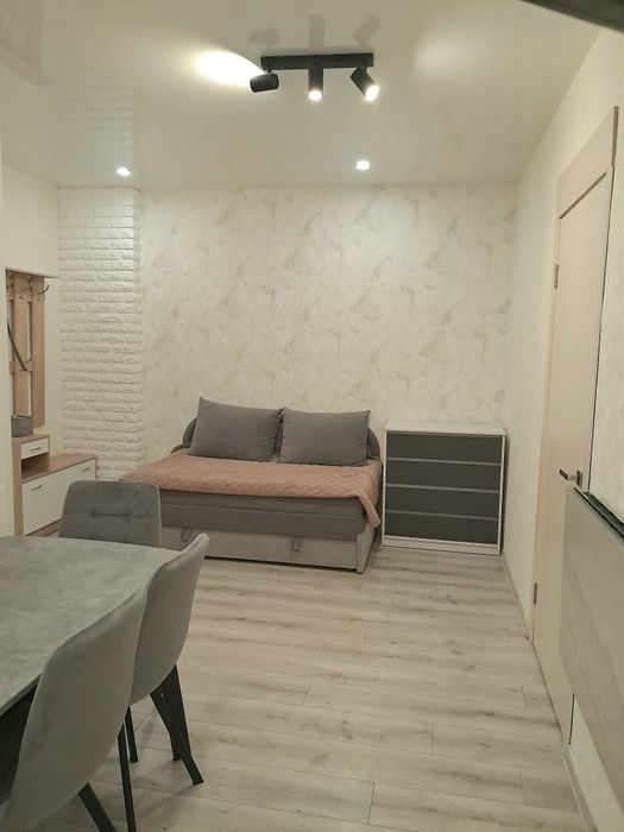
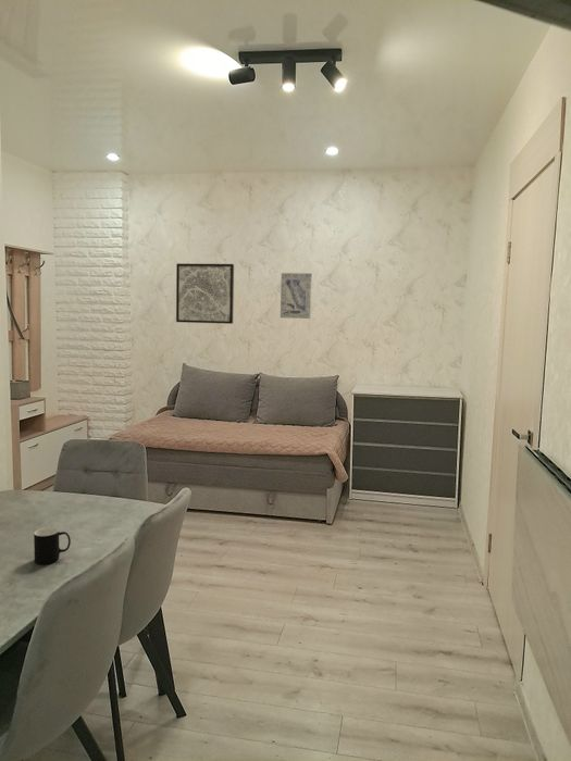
+ wall art [175,262,235,325]
+ wall art [280,272,313,320]
+ cup [33,526,72,565]
